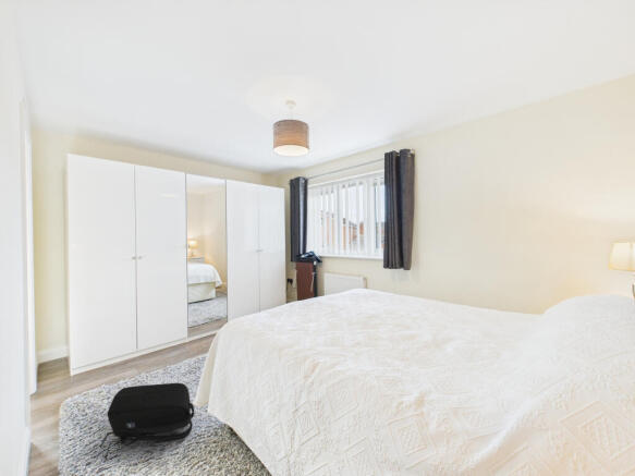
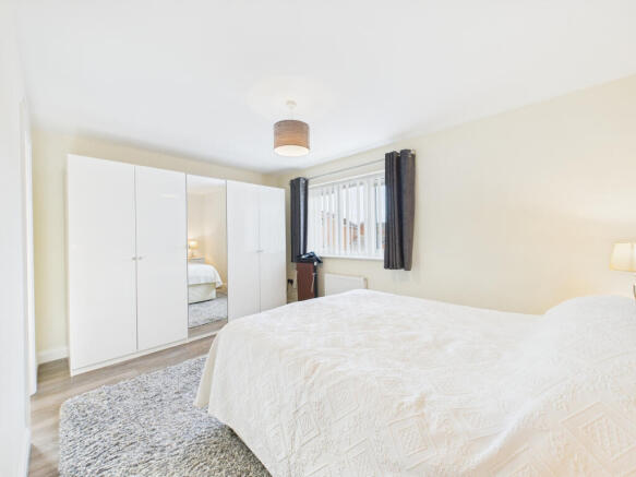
- backpack [99,382,195,461]
